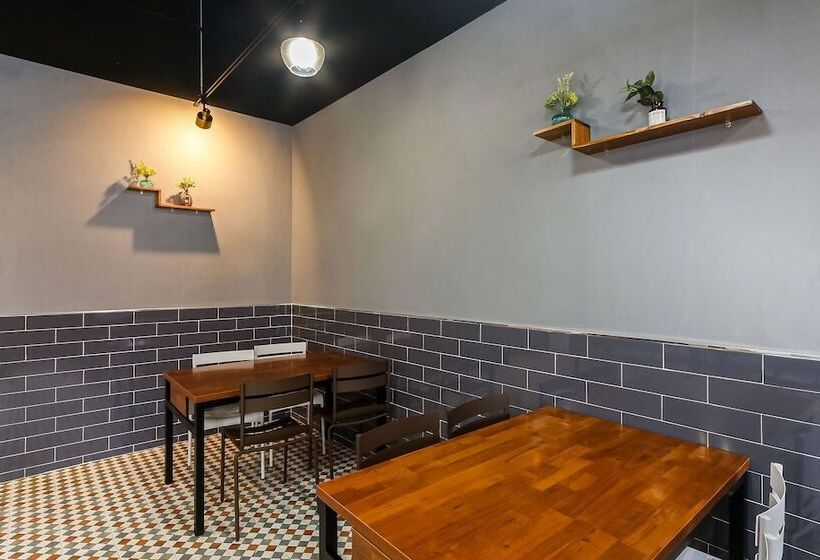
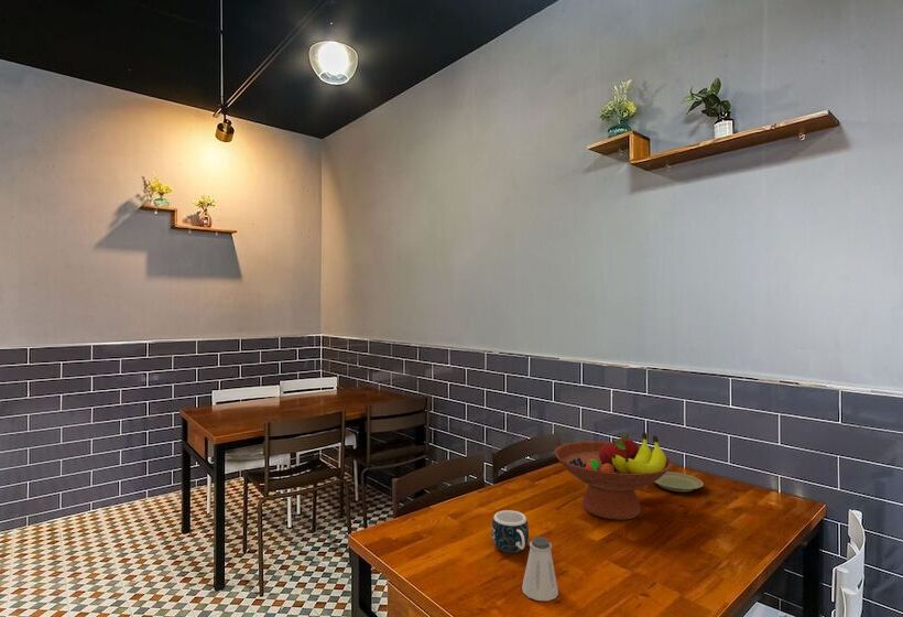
+ plate [654,470,704,492]
+ fruit bowl [553,431,674,521]
+ saltshaker [521,535,559,602]
+ mug [490,509,530,553]
